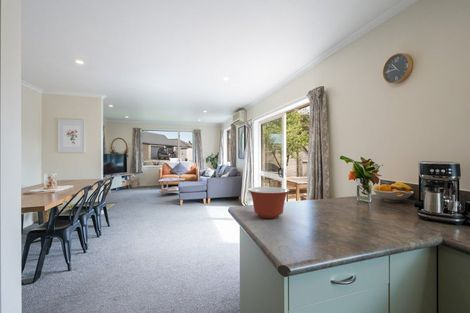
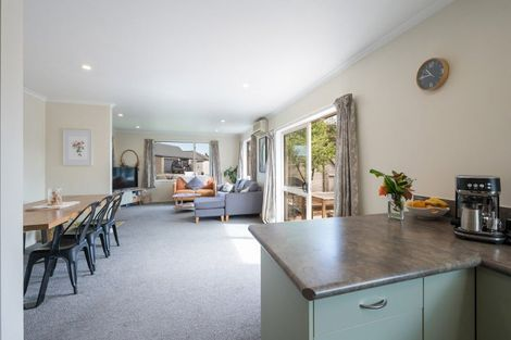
- mixing bowl [247,186,290,219]
